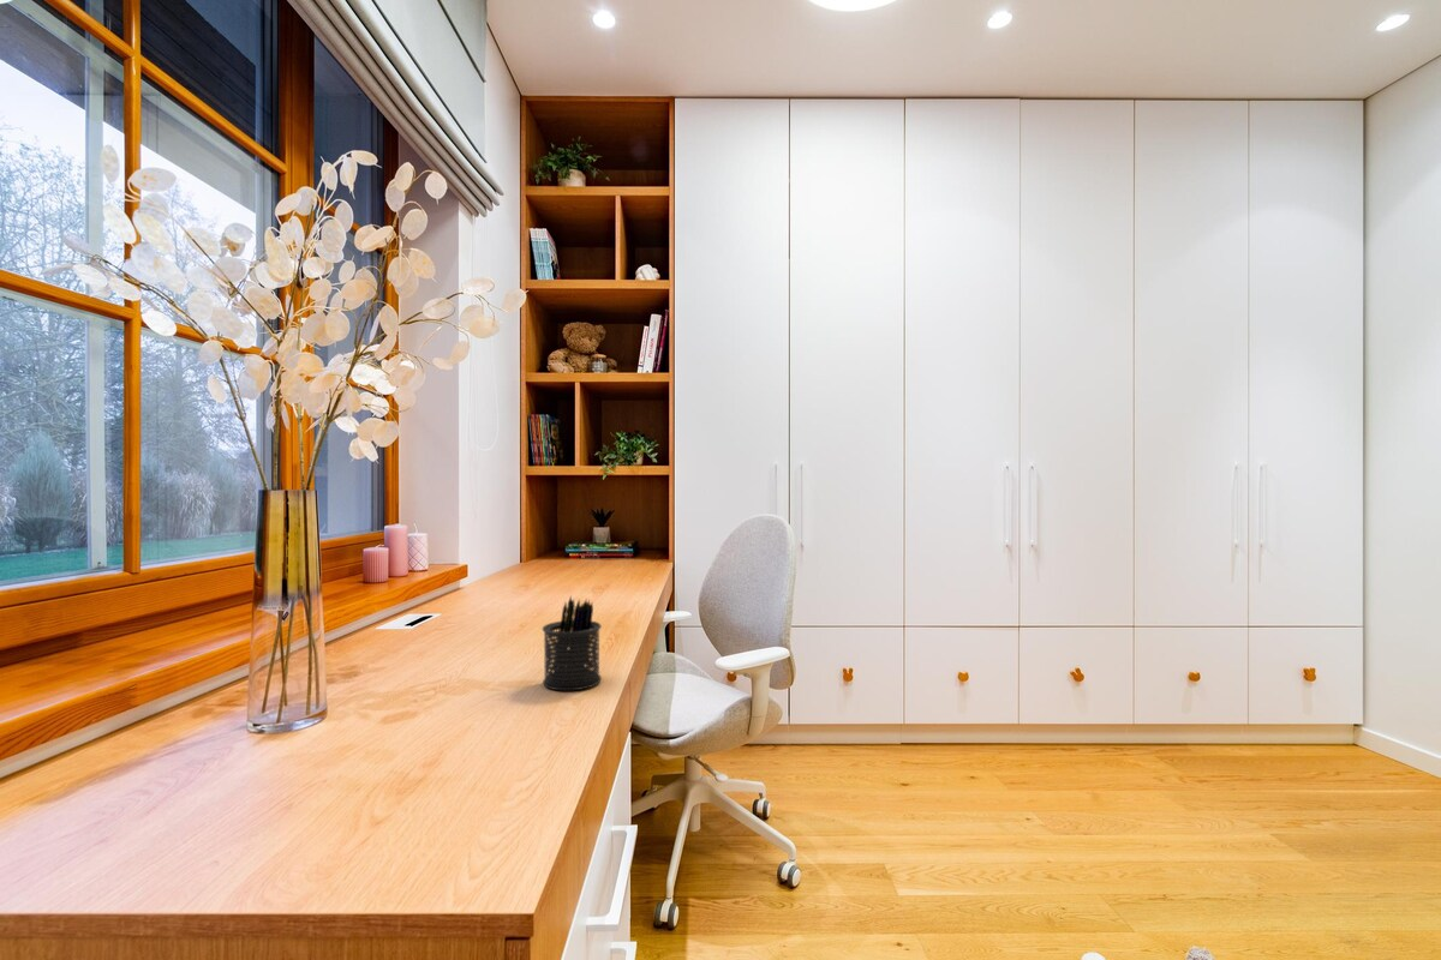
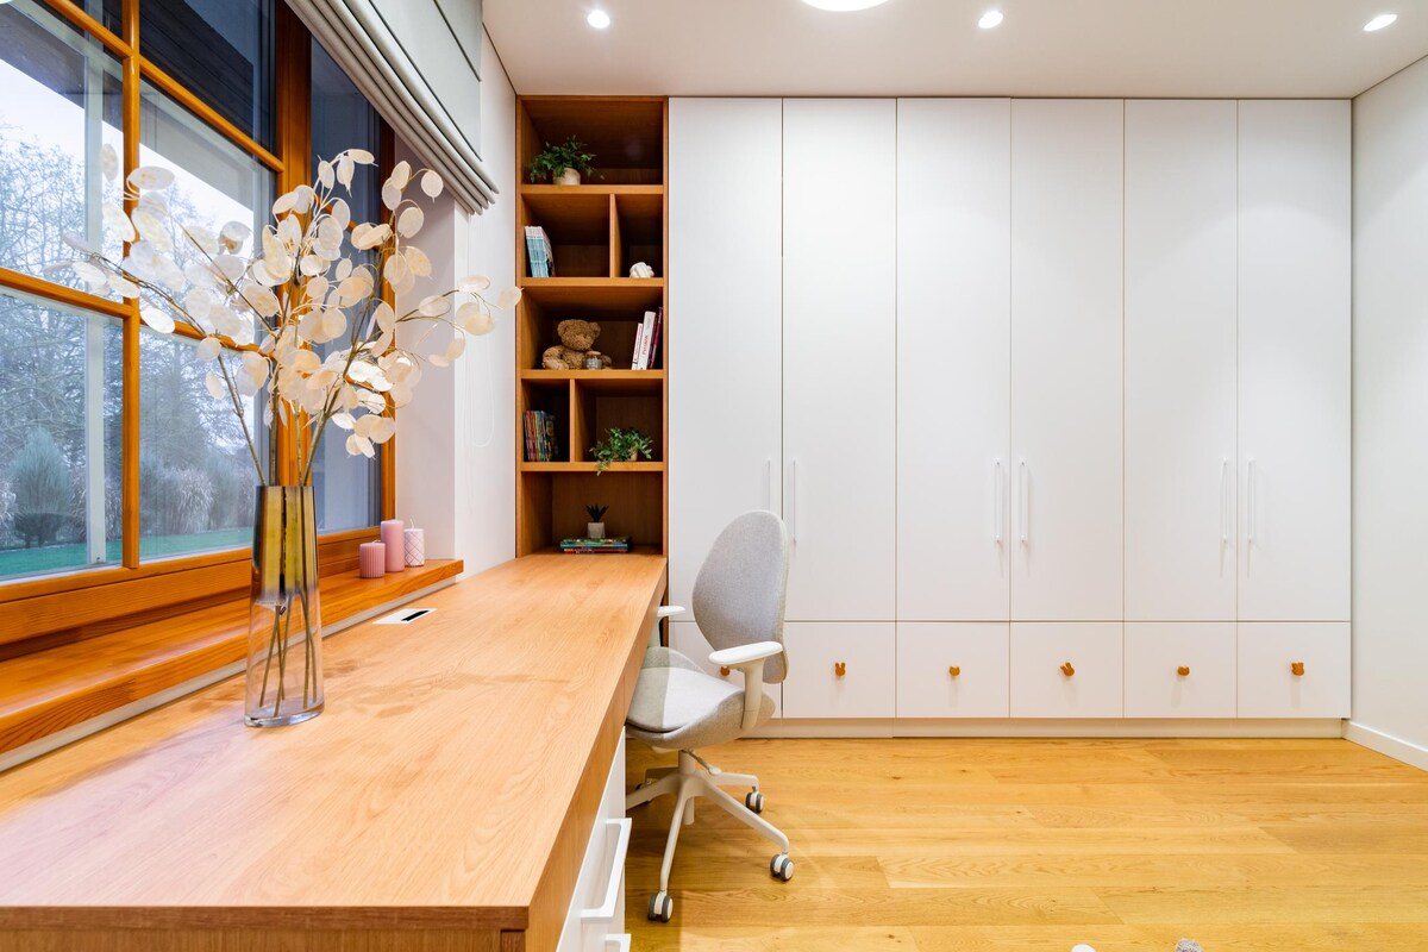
- pen holder [542,594,603,691]
